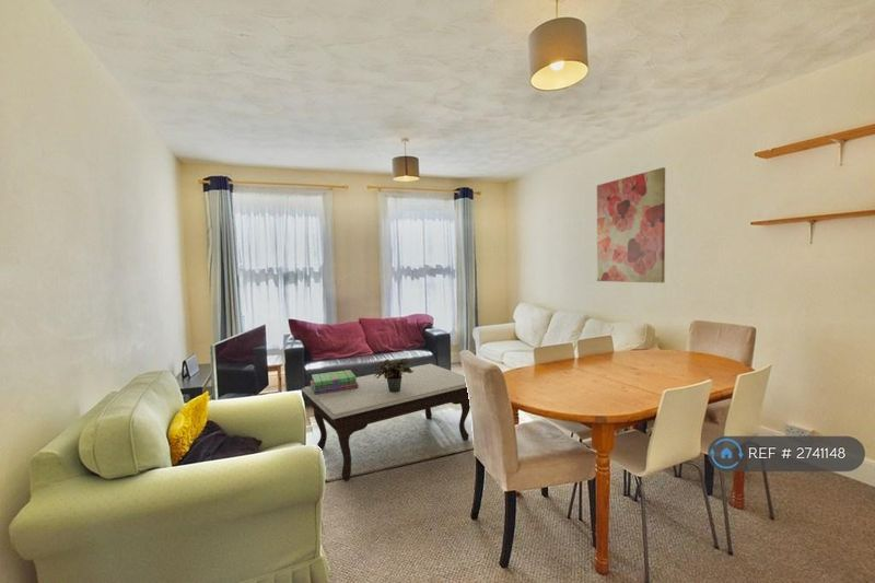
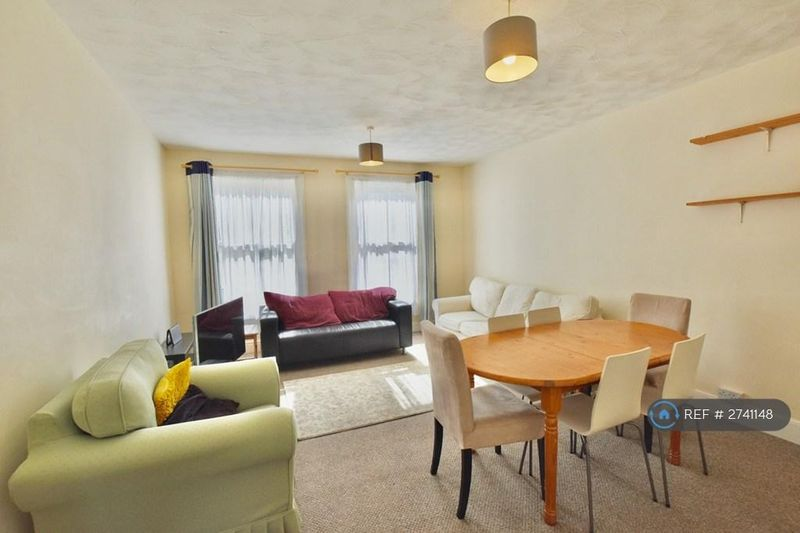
- coffee table [301,363,471,481]
- stack of books [310,369,358,395]
- wall art [596,166,666,283]
- potted plant [371,358,412,393]
